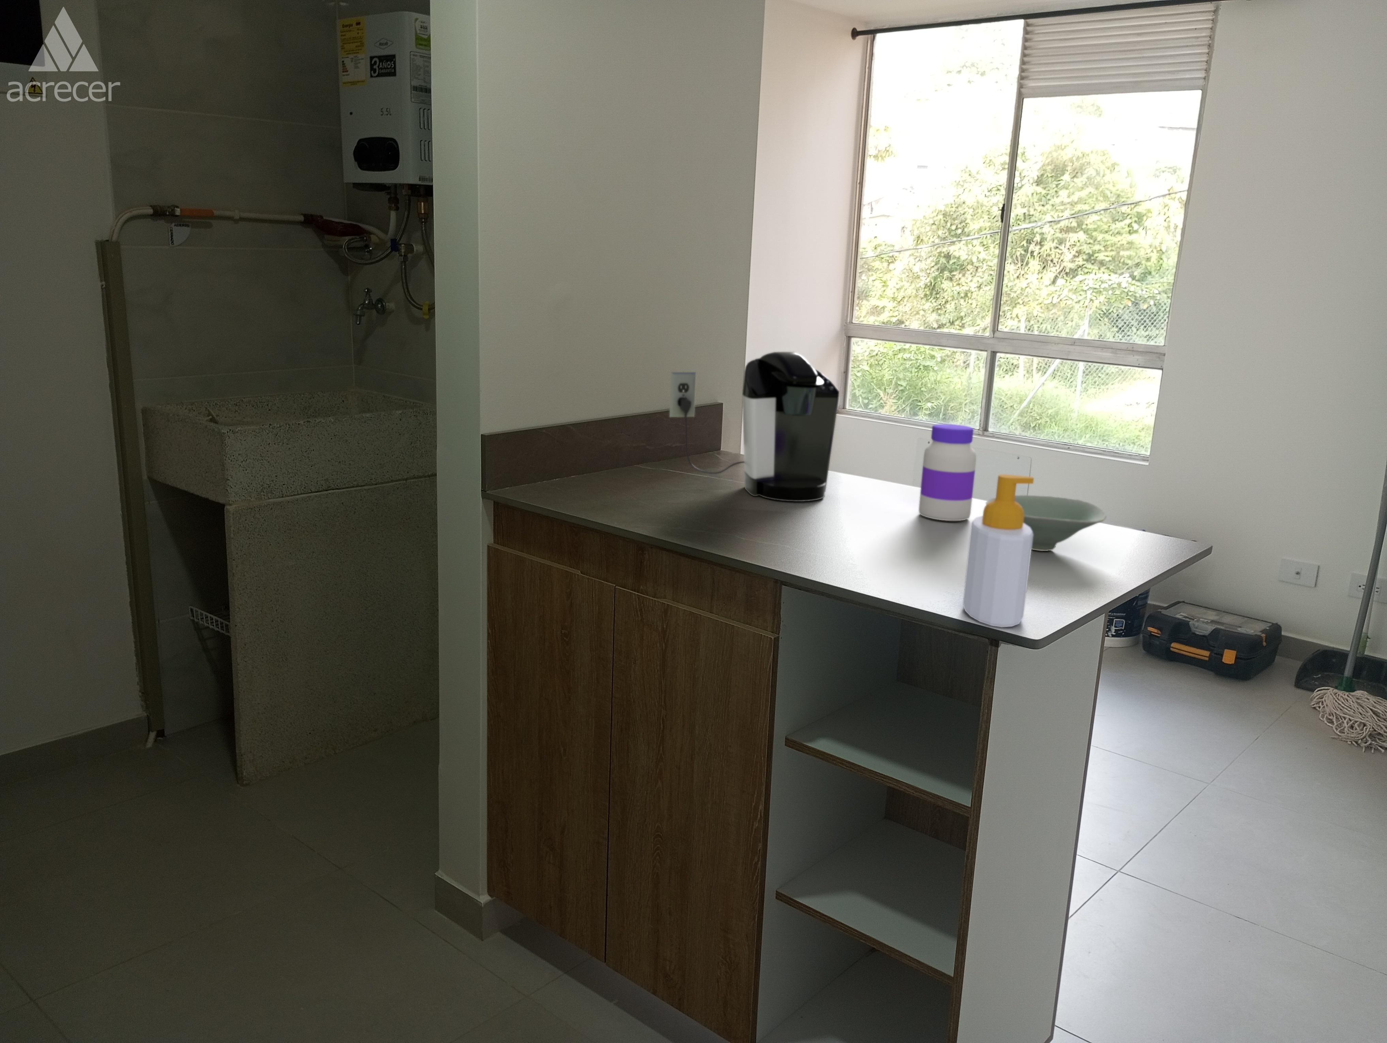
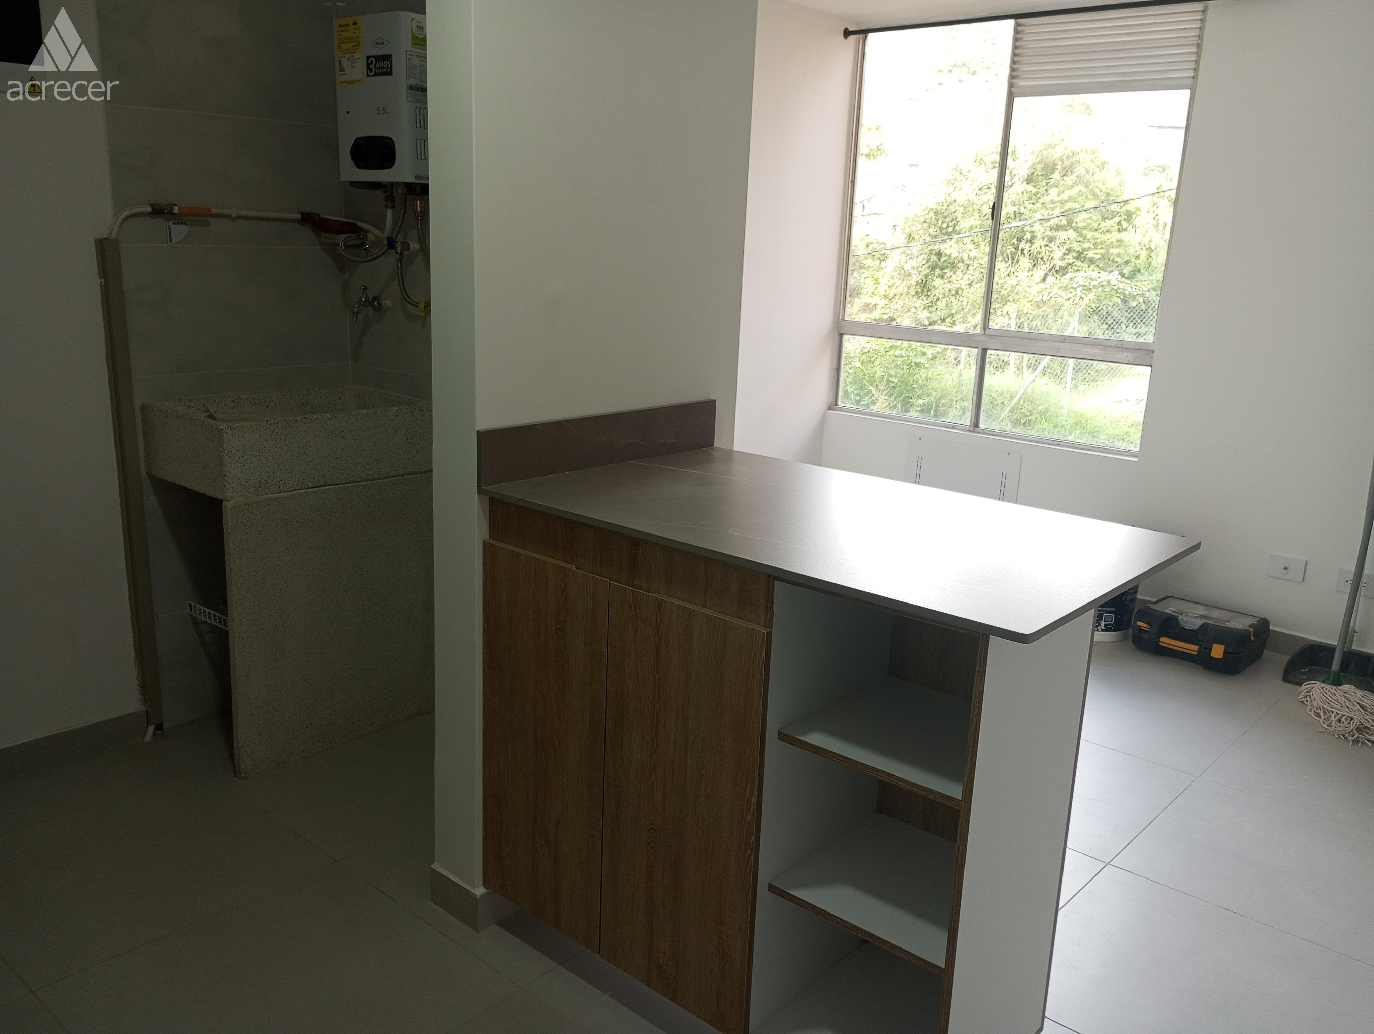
- coffee maker [669,351,840,502]
- bowl [986,495,1107,551]
- soap bottle [963,474,1034,628]
- jar [918,424,977,522]
